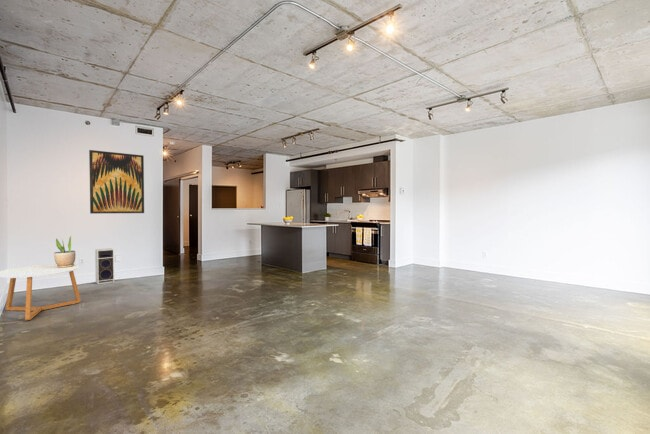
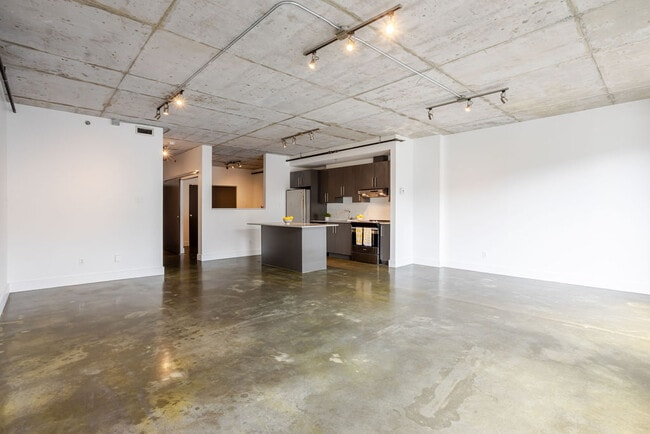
- wall art [88,149,145,215]
- potted plant [53,235,76,268]
- speaker [94,247,115,285]
- coffee table [0,263,82,321]
